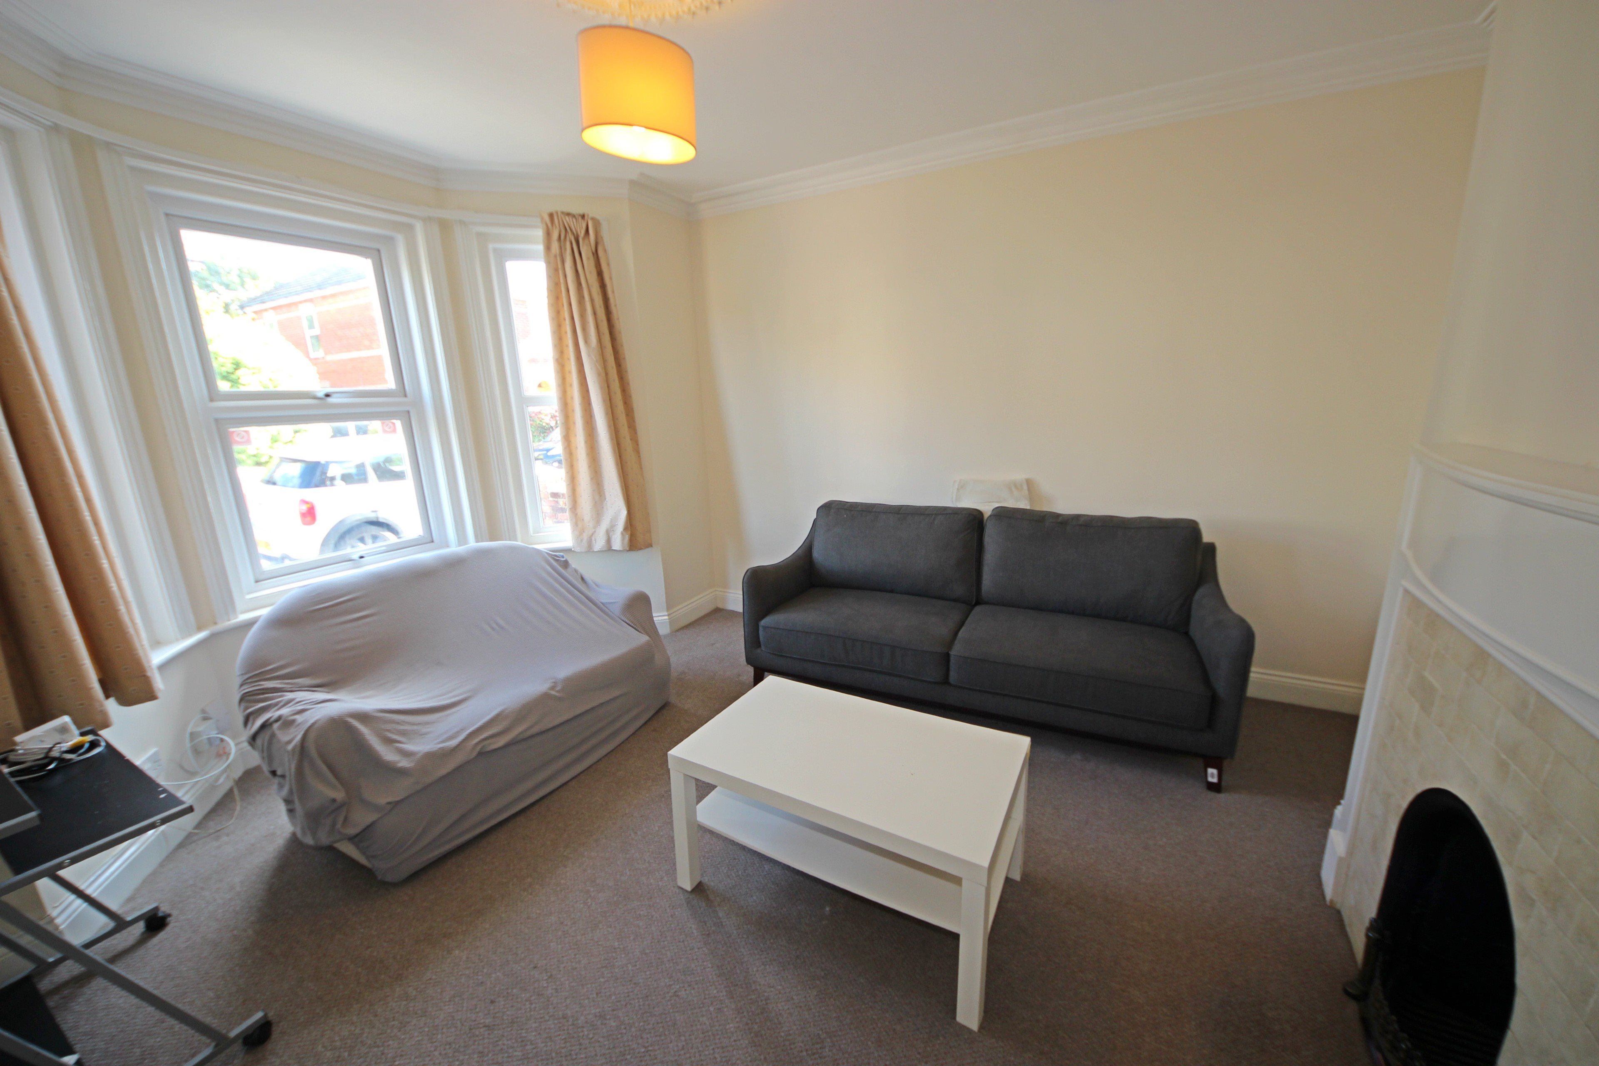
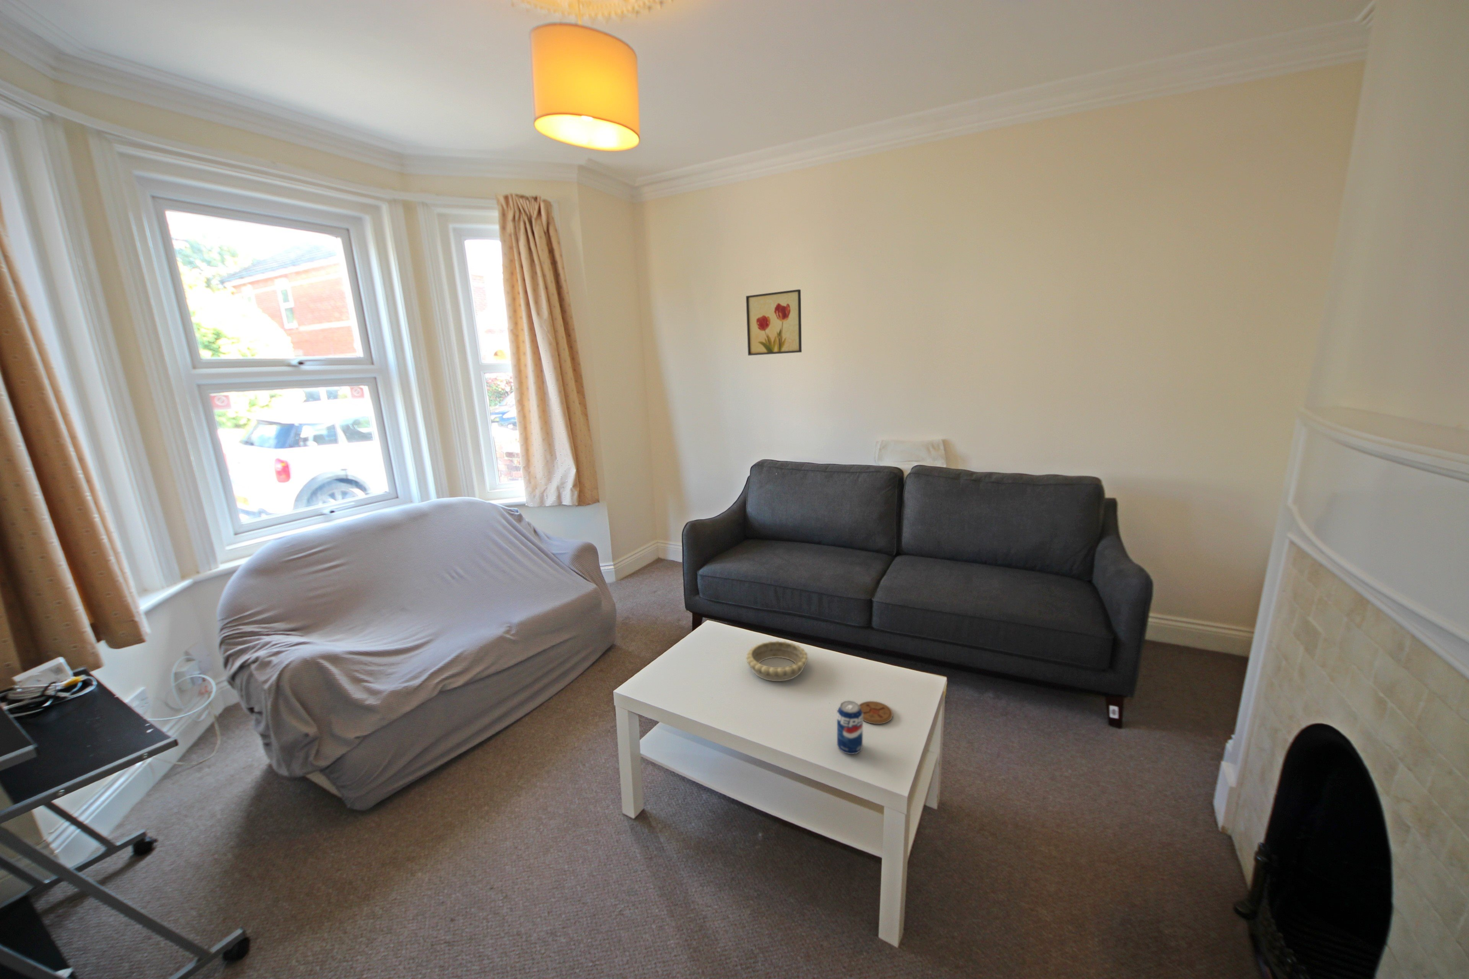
+ decorative bowl [745,640,809,682]
+ wall art [745,290,802,356]
+ beverage can [836,700,863,755]
+ coaster [859,700,893,724]
